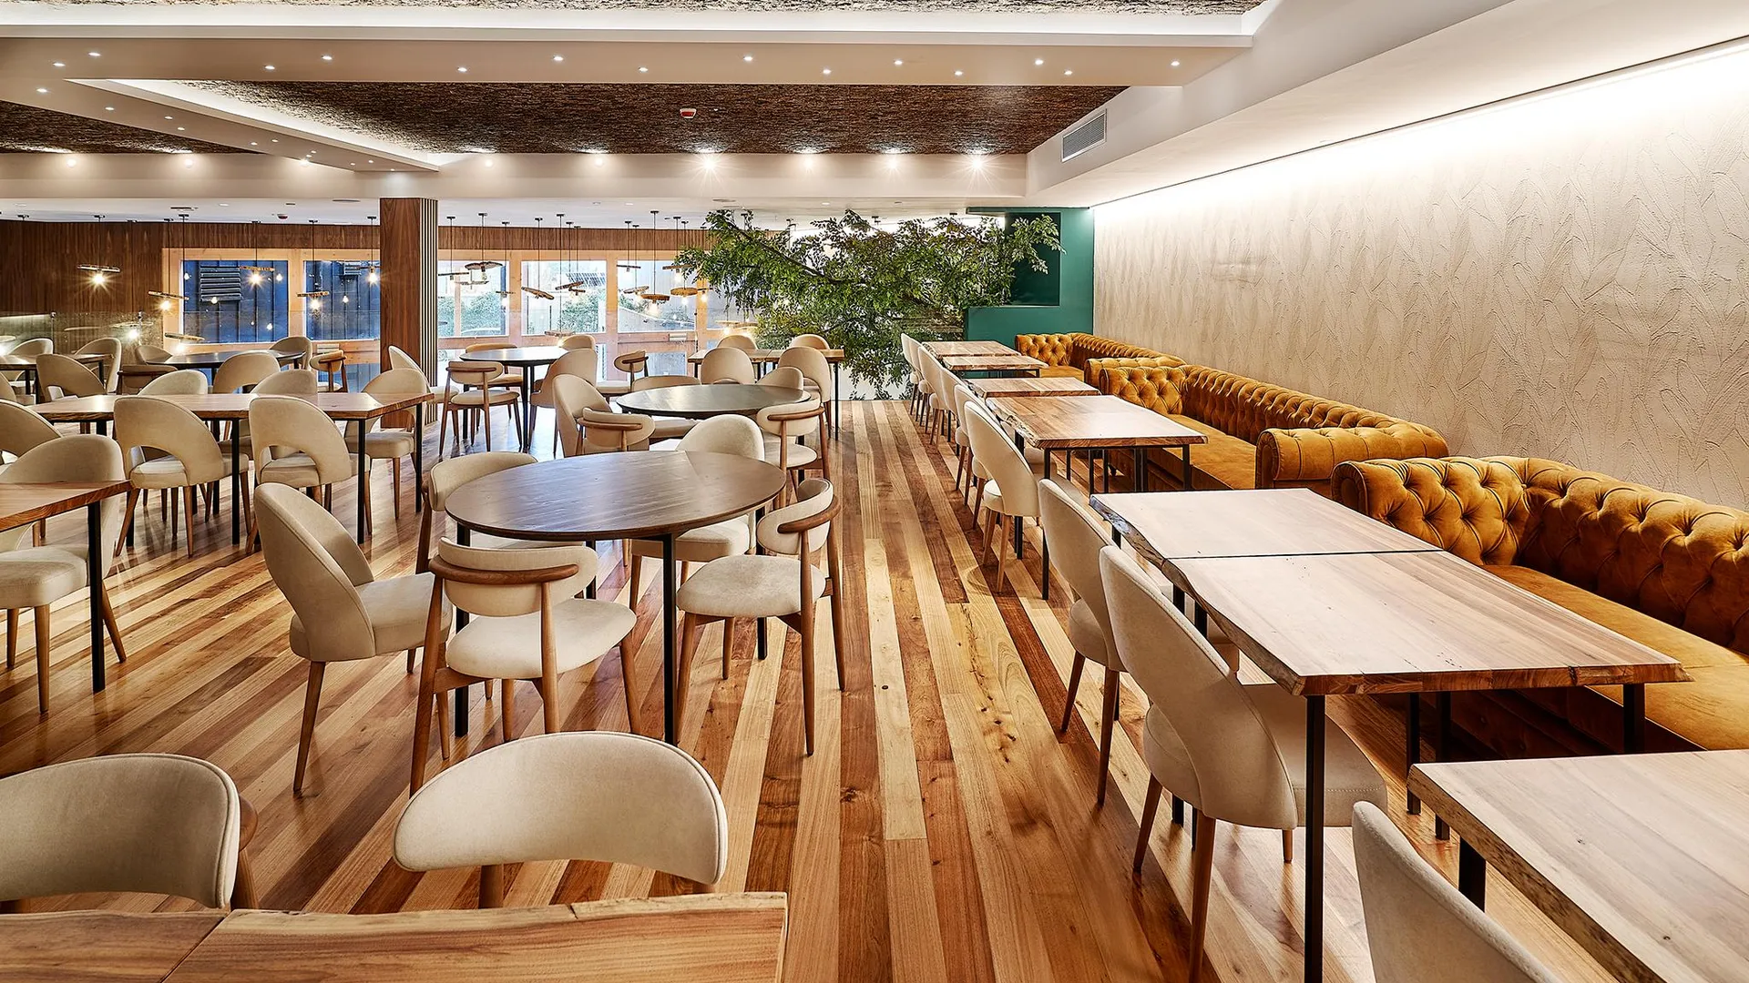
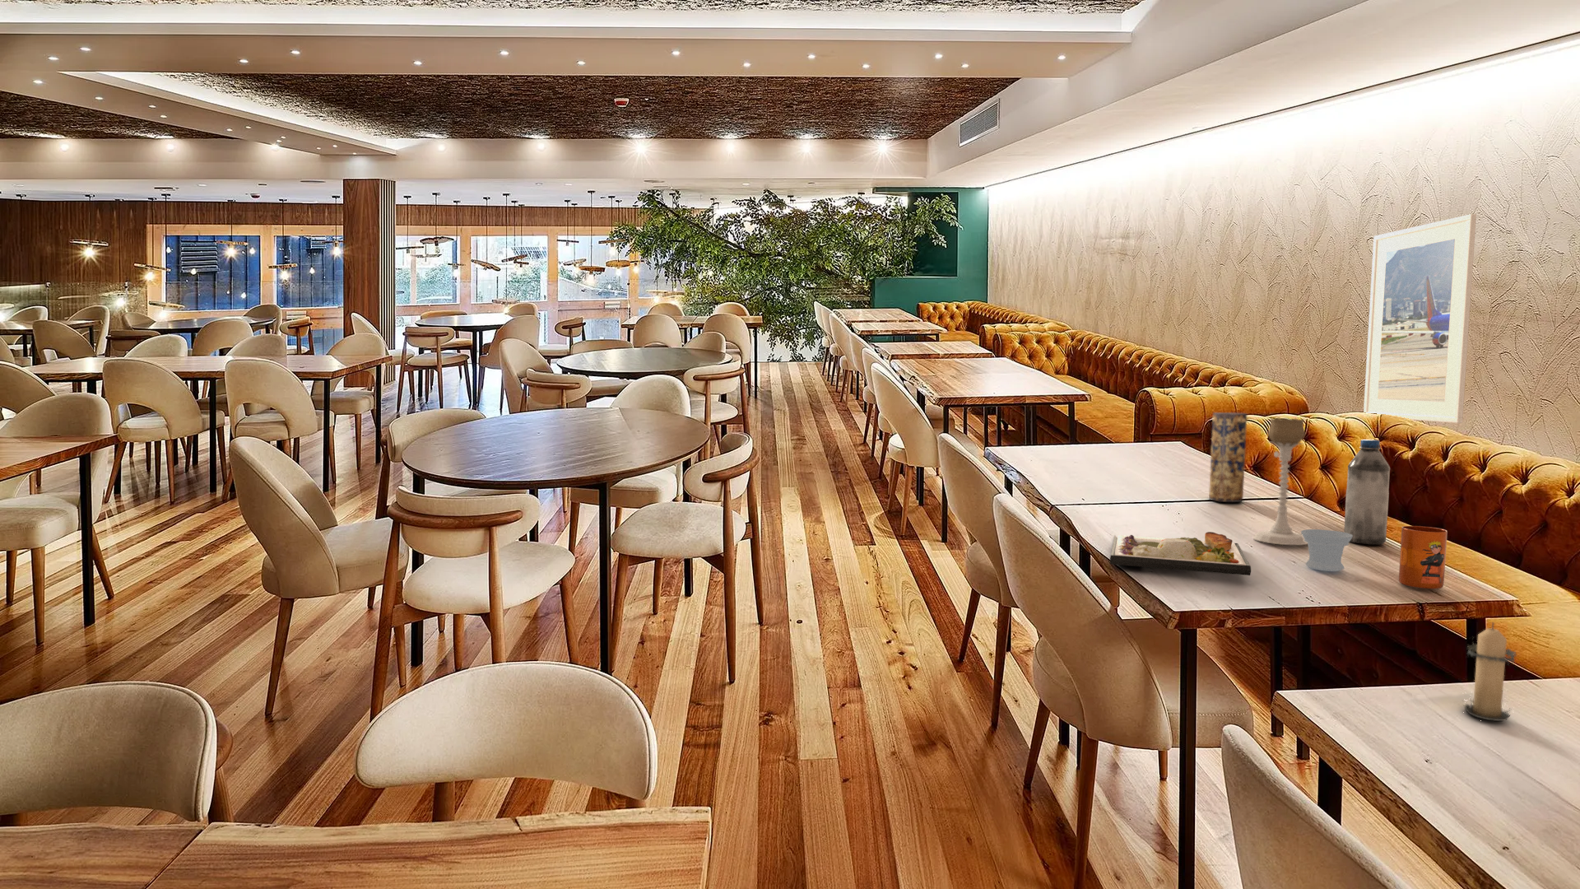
+ candle holder [1251,417,1308,546]
+ water bottle [1343,439,1391,545]
+ dinner plate [1109,531,1251,576]
+ vase [1208,411,1248,503]
+ mug [1398,525,1449,589]
+ candle [1461,622,1517,722]
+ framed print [1363,213,1477,424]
+ cup [1300,529,1353,572]
